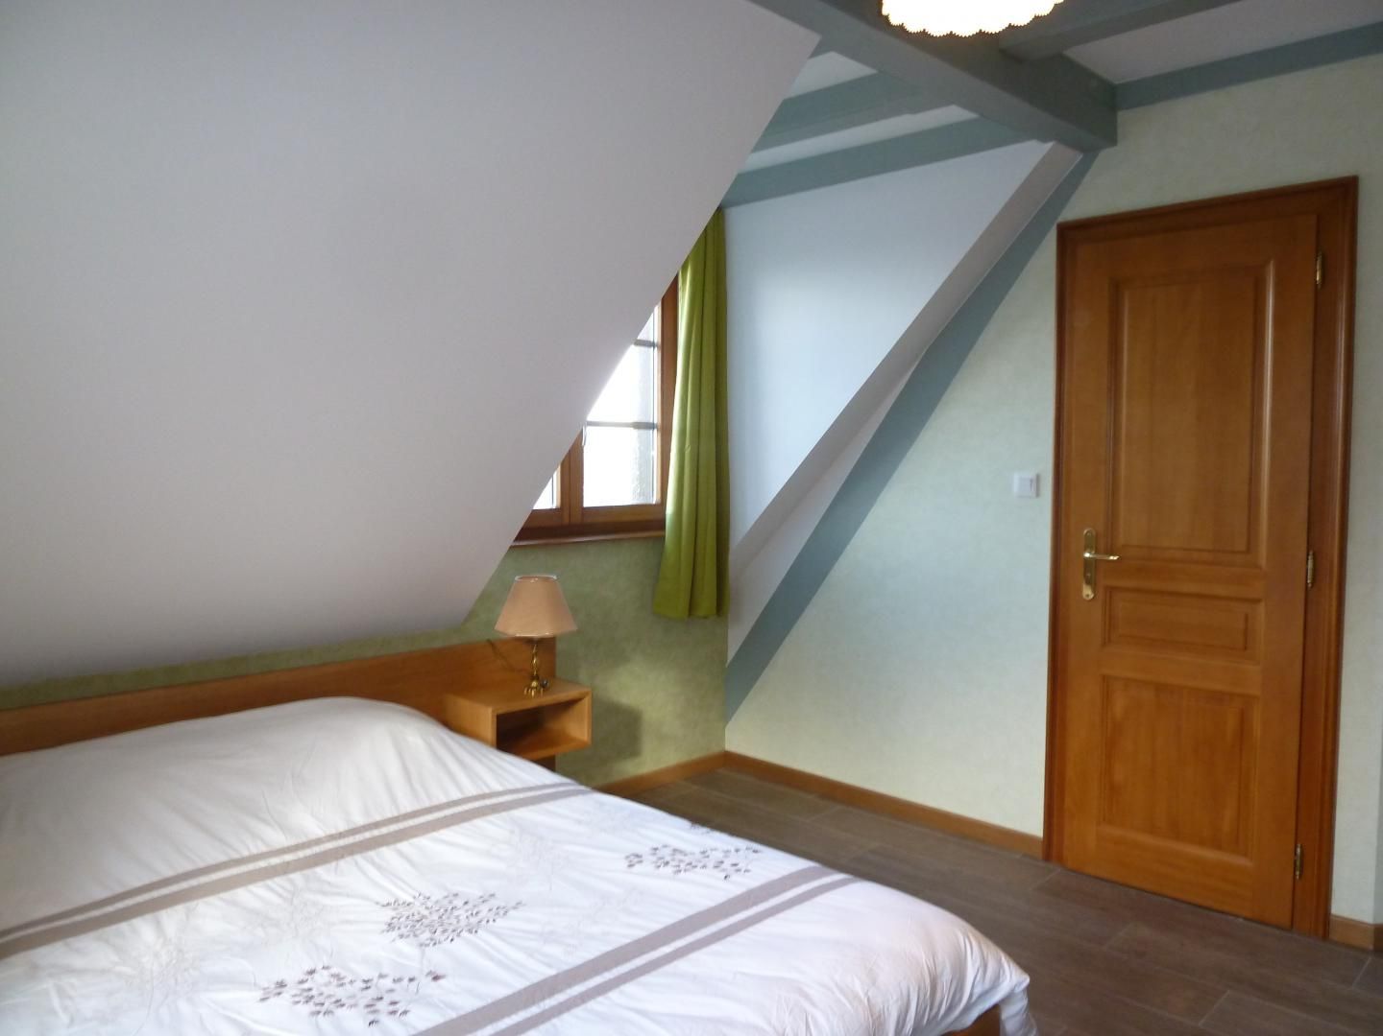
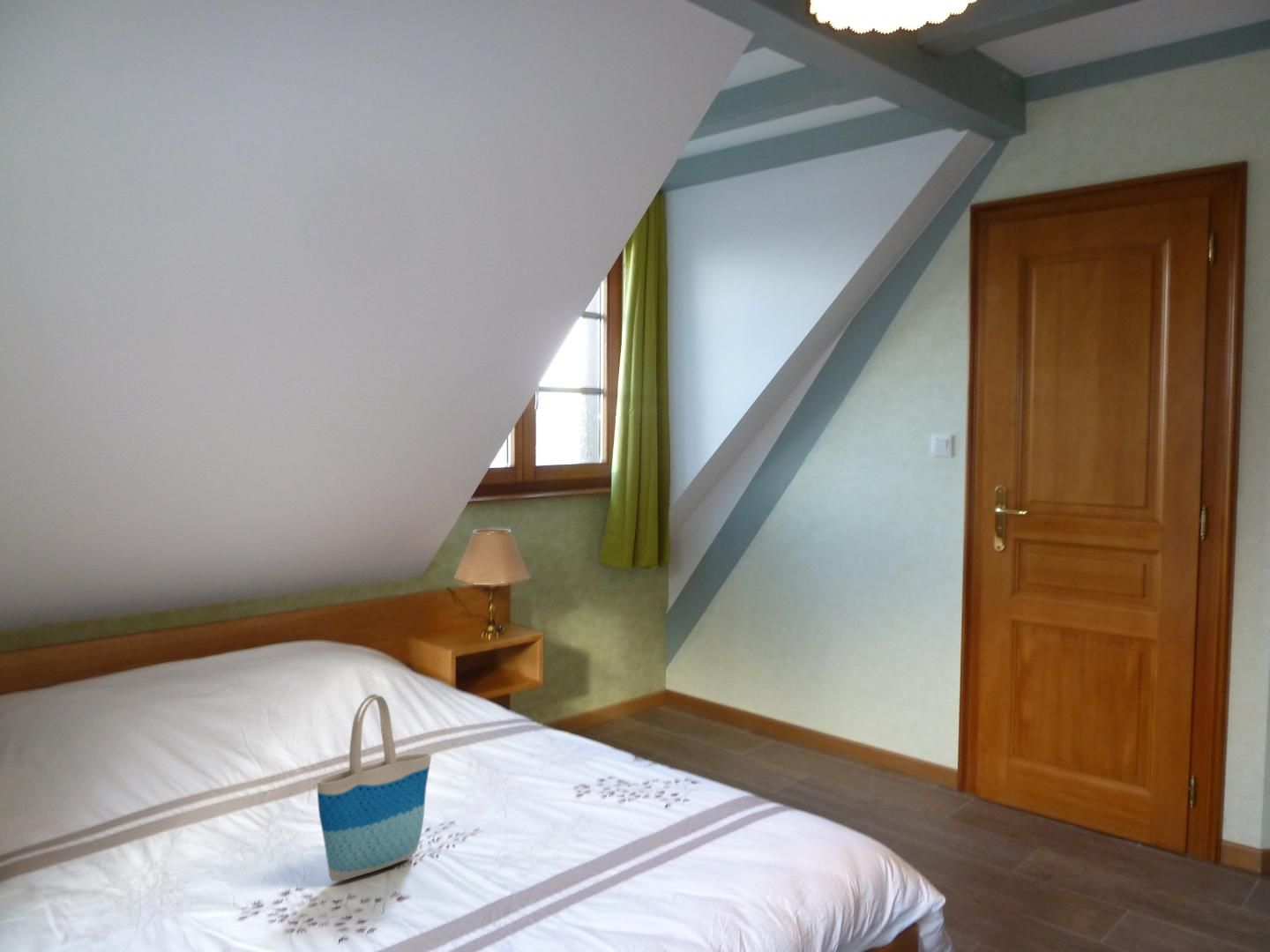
+ tote bag [317,693,432,882]
